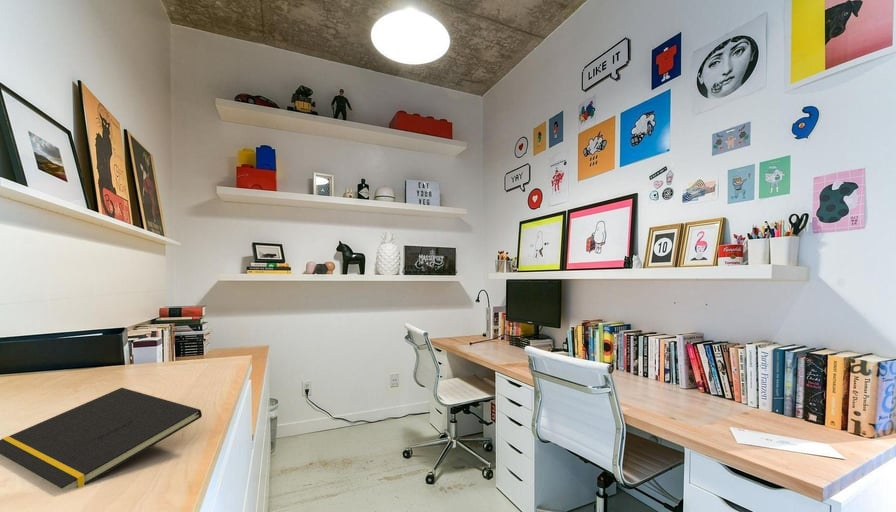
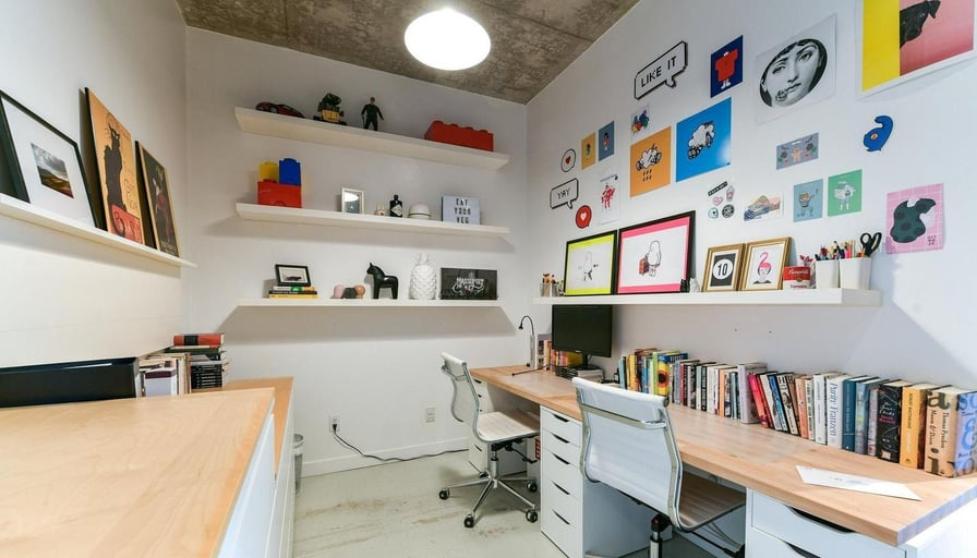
- notepad [0,387,203,492]
